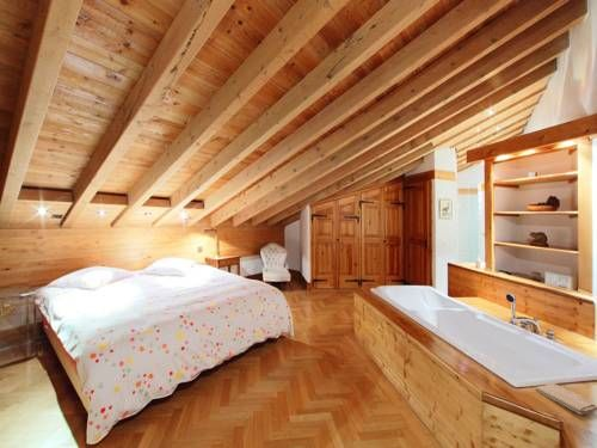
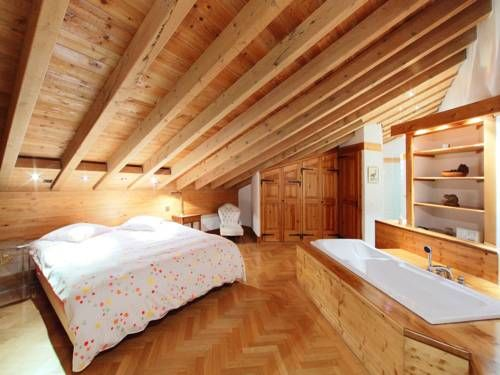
- washcloth [535,382,597,416]
